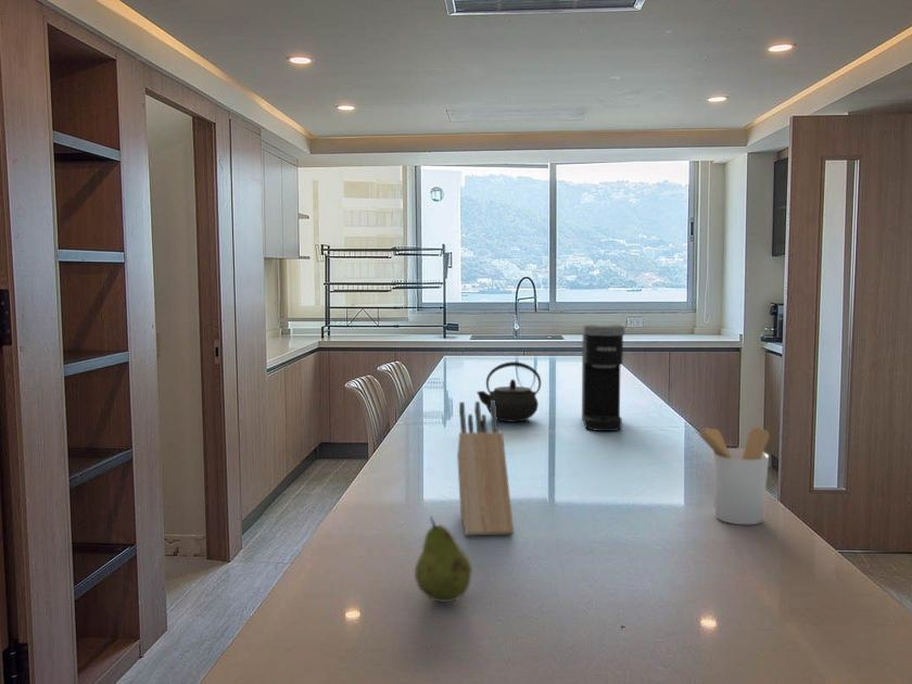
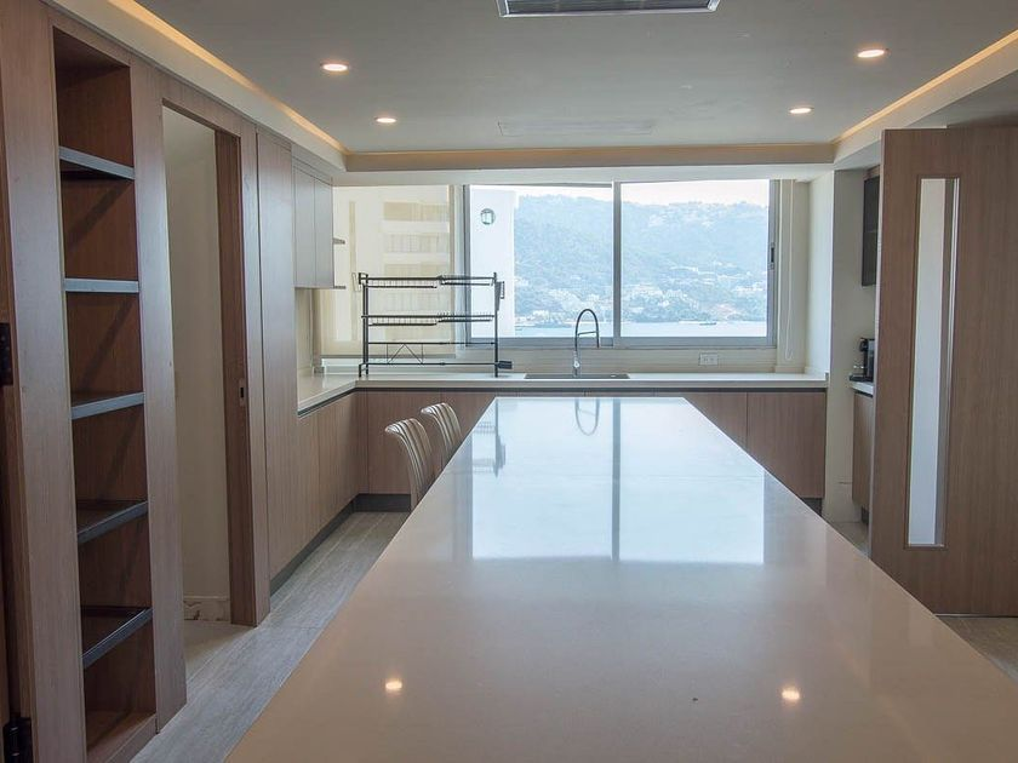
- coffee maker [581,324,625,432]
- knife block [456,401,515,536]
- fruit [414,515,473,604]
- kettle [476,360,542,423]
- utensil holder [692,426,771,525]
